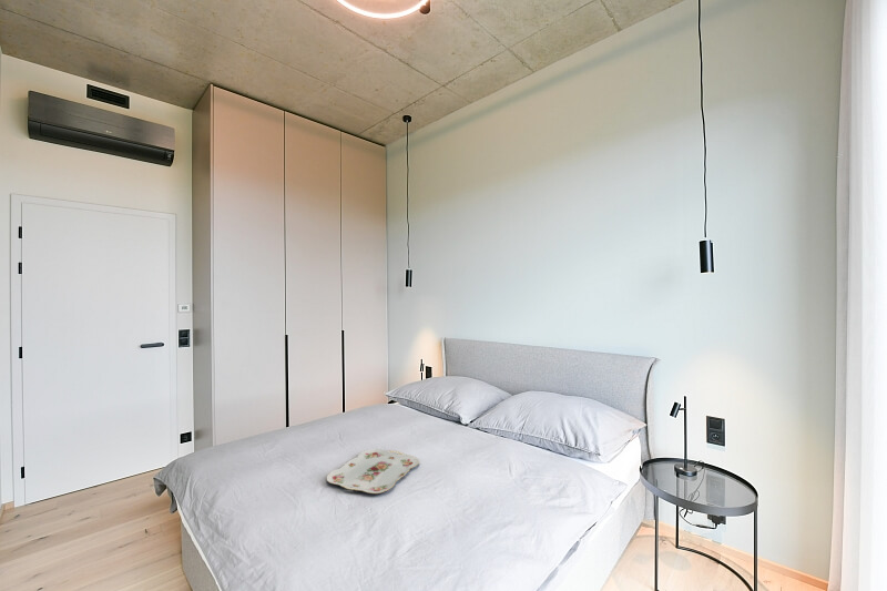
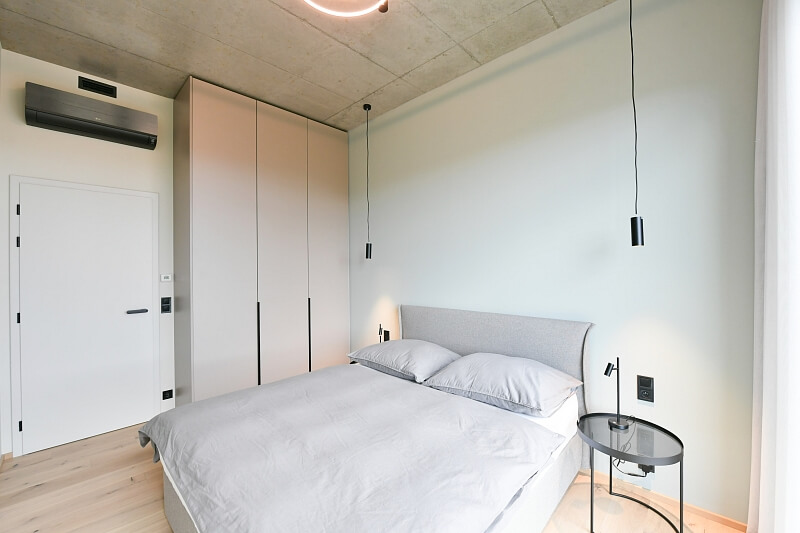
- serving tray [326,448,420,495]
